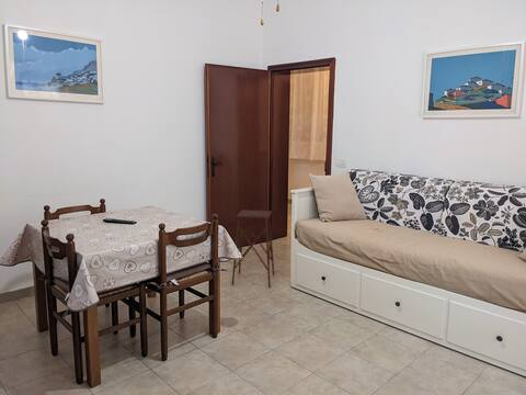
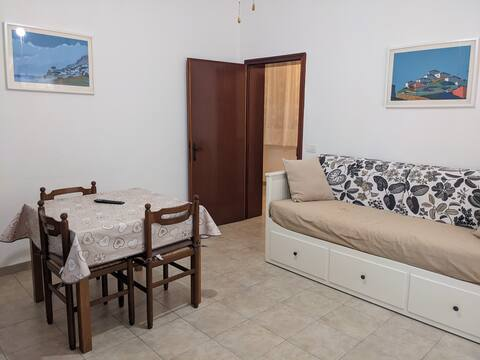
- side table [231,208,275,289]
